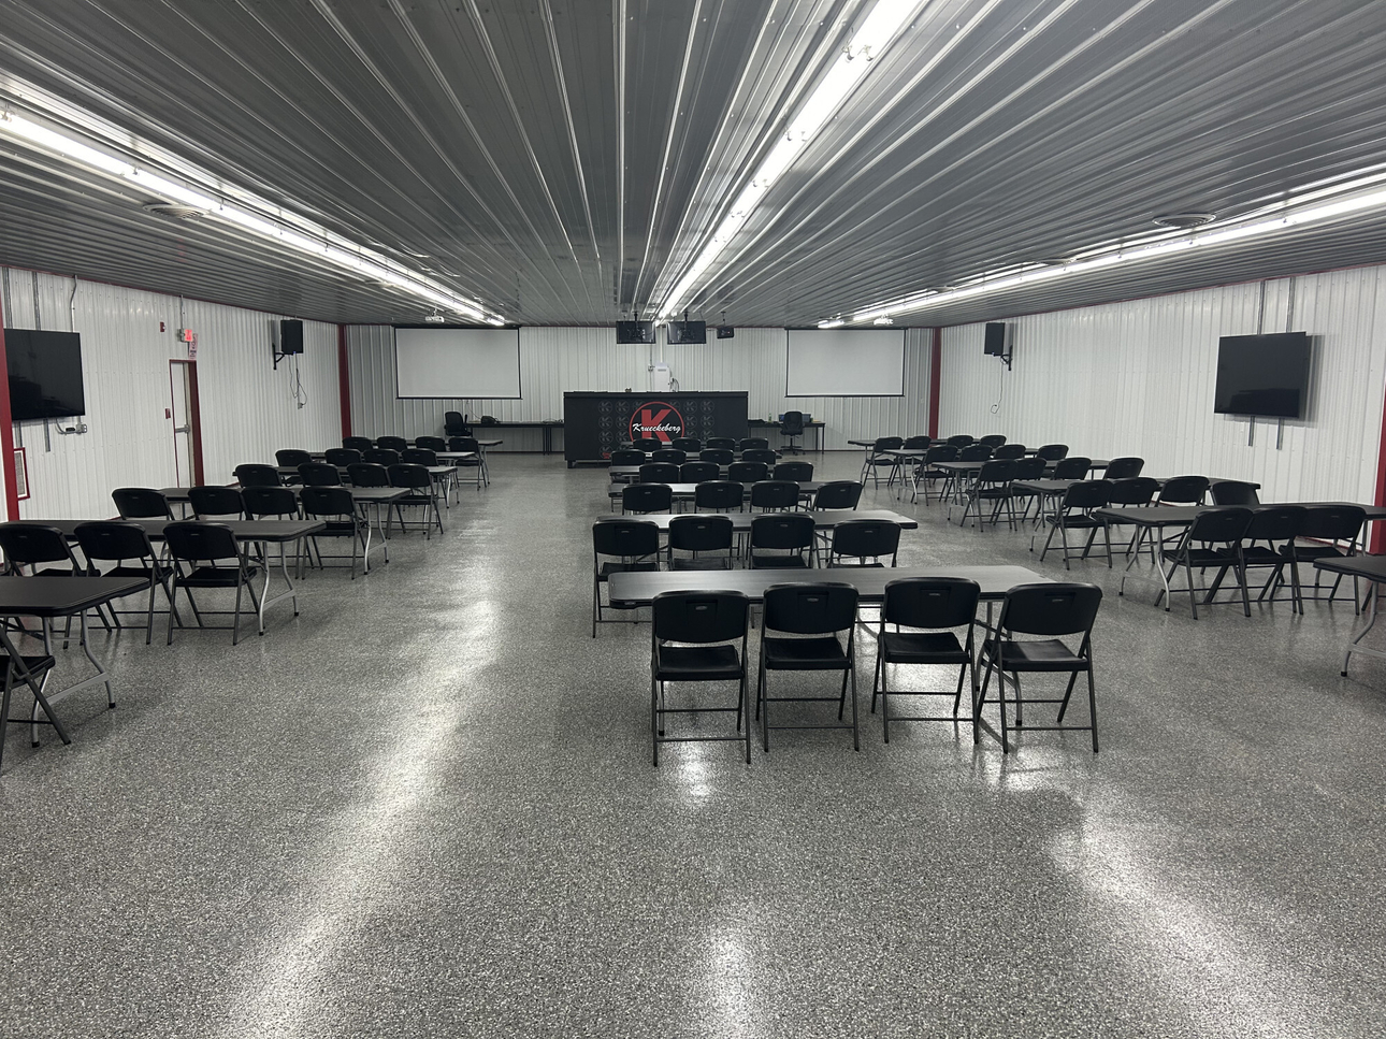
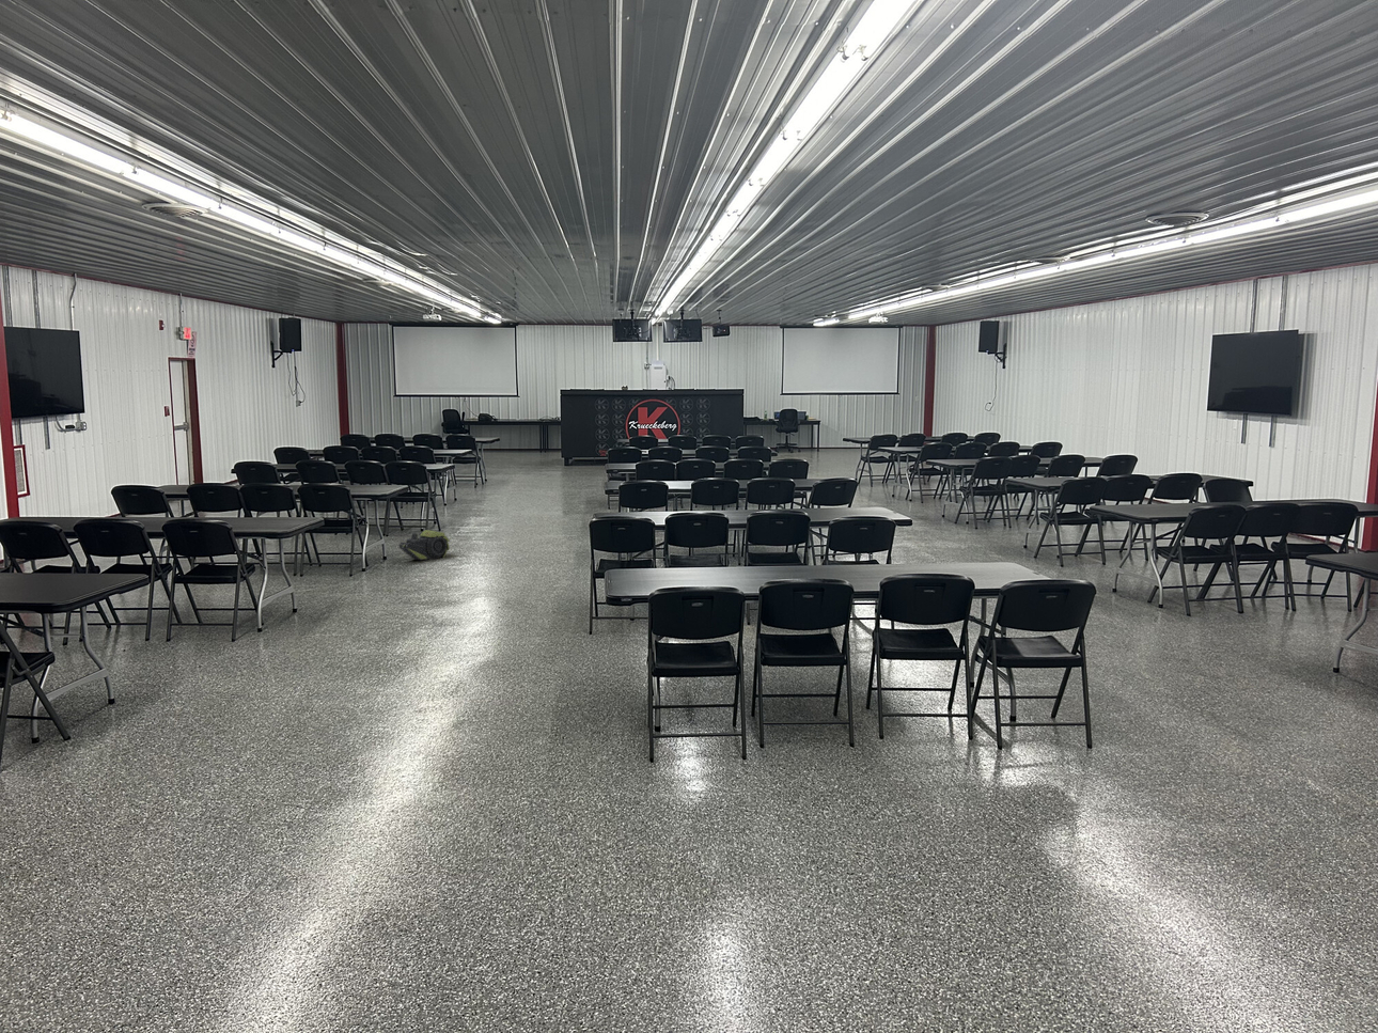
+ backpack [398,528,450,561]
